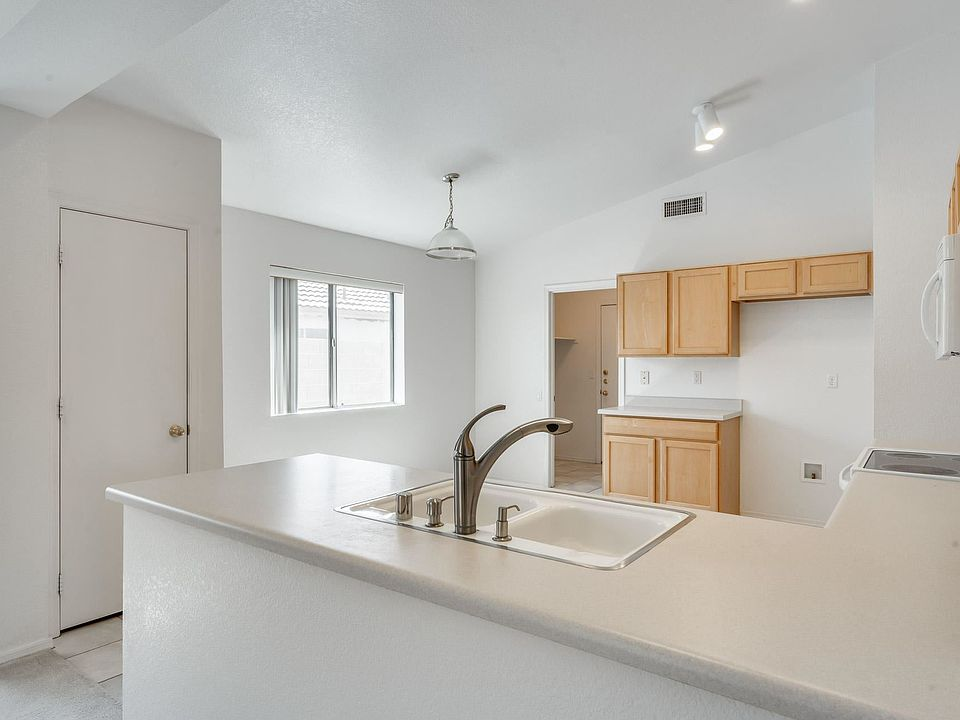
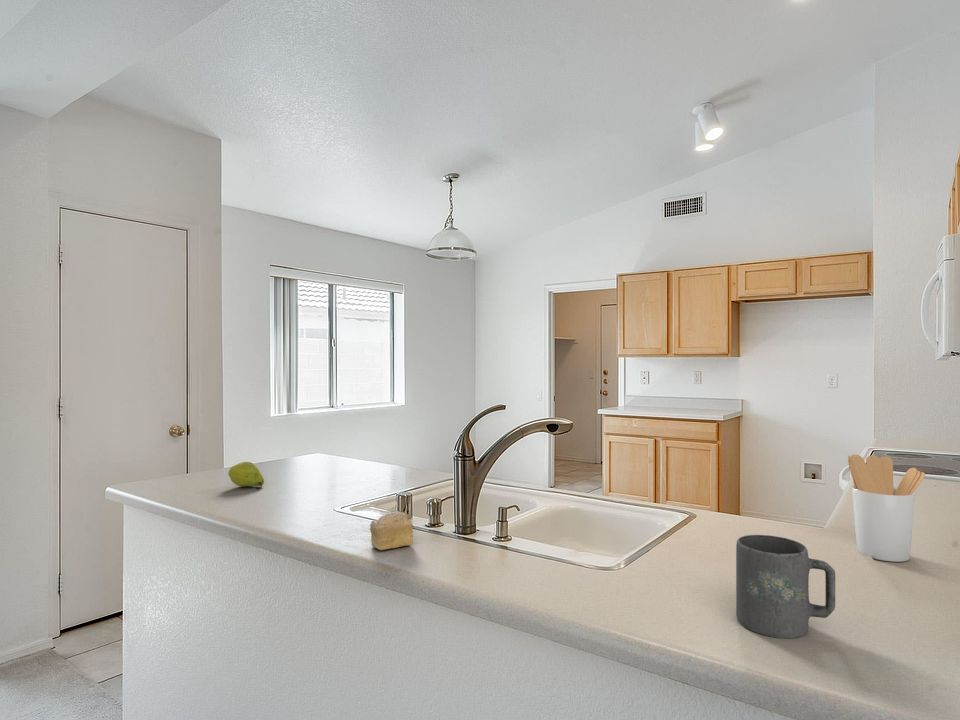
+ fruit [227,461,265,490]
+ utensil holder [847,454,926,563]
+ mug [735,534,836,639]
+ cake slice [369,510,414,551]
